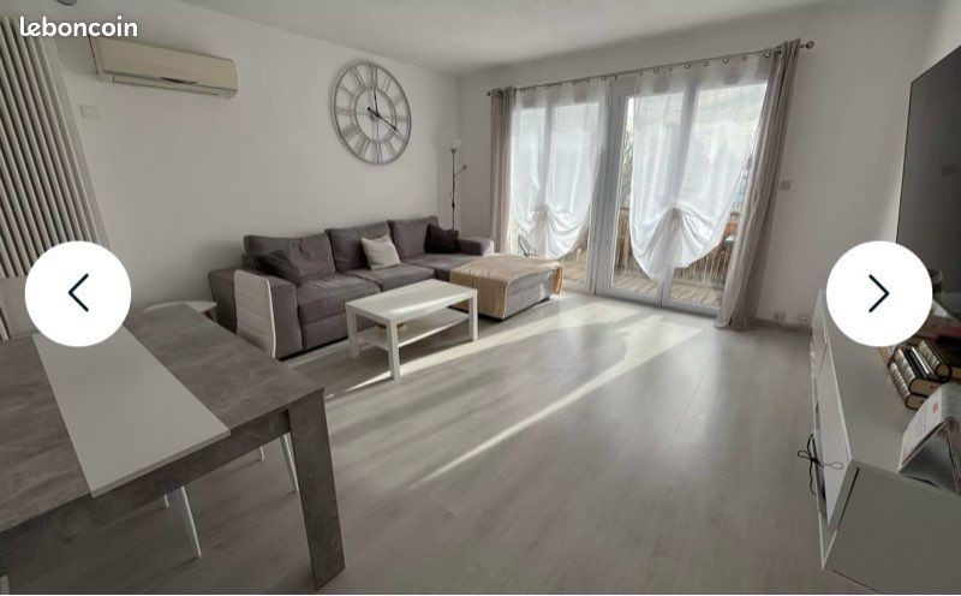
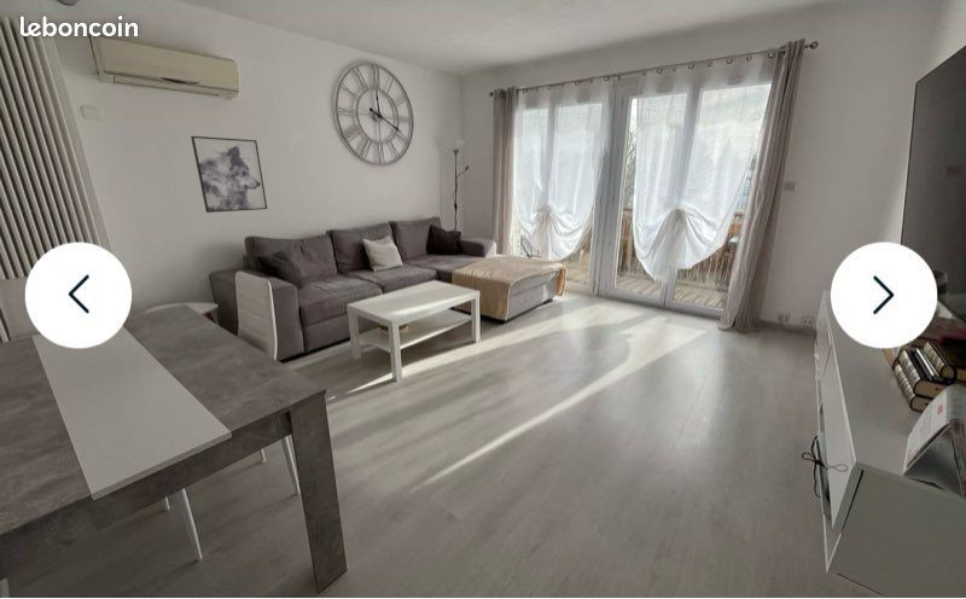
+ wall art [190,135,268,214]
